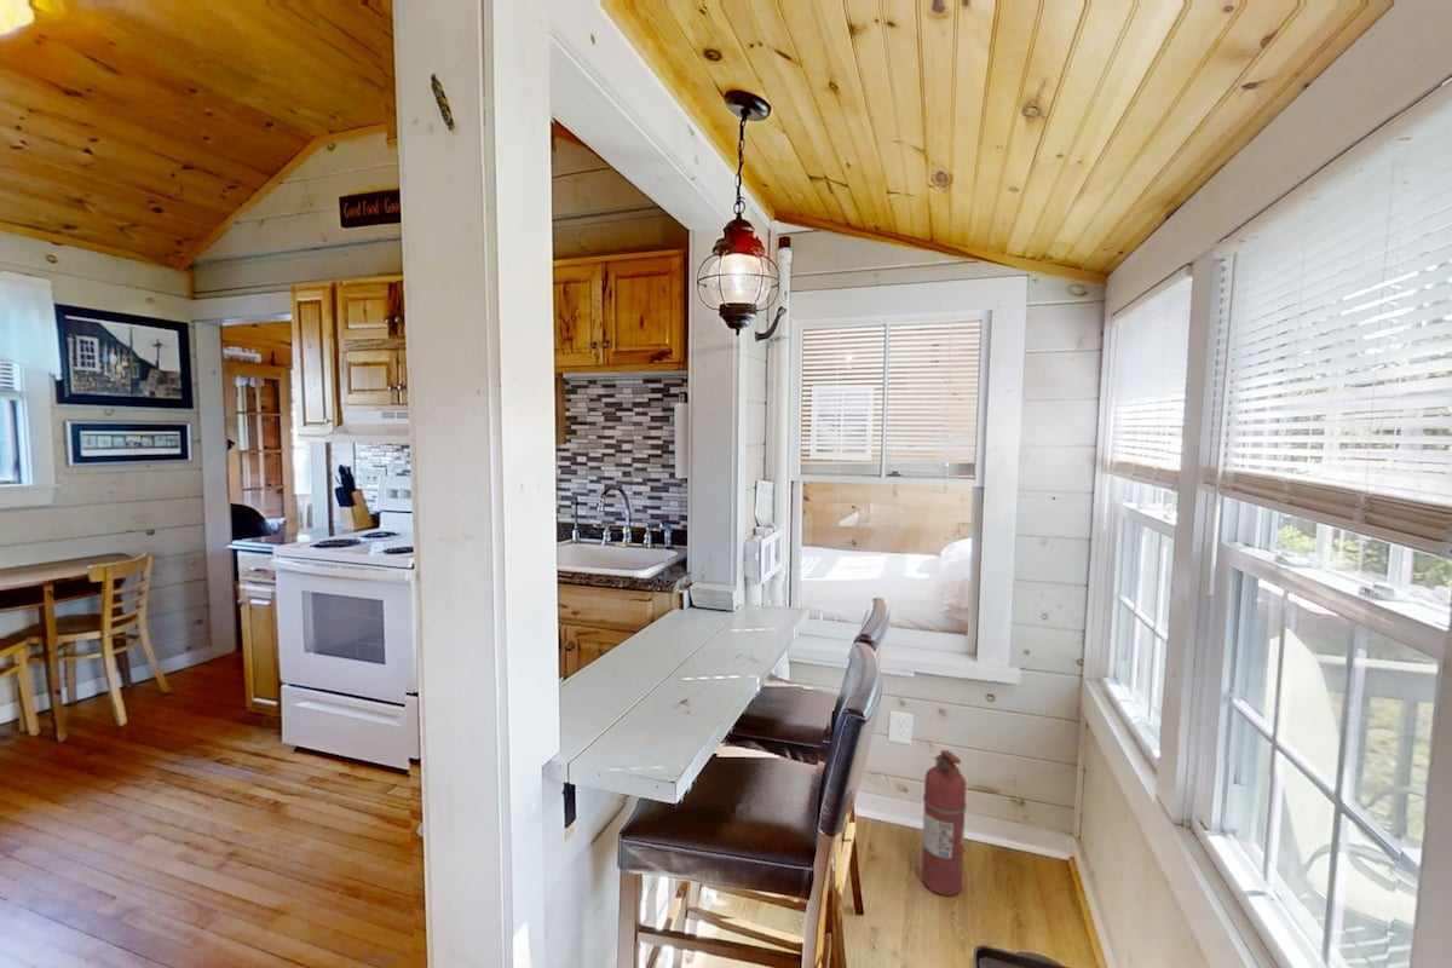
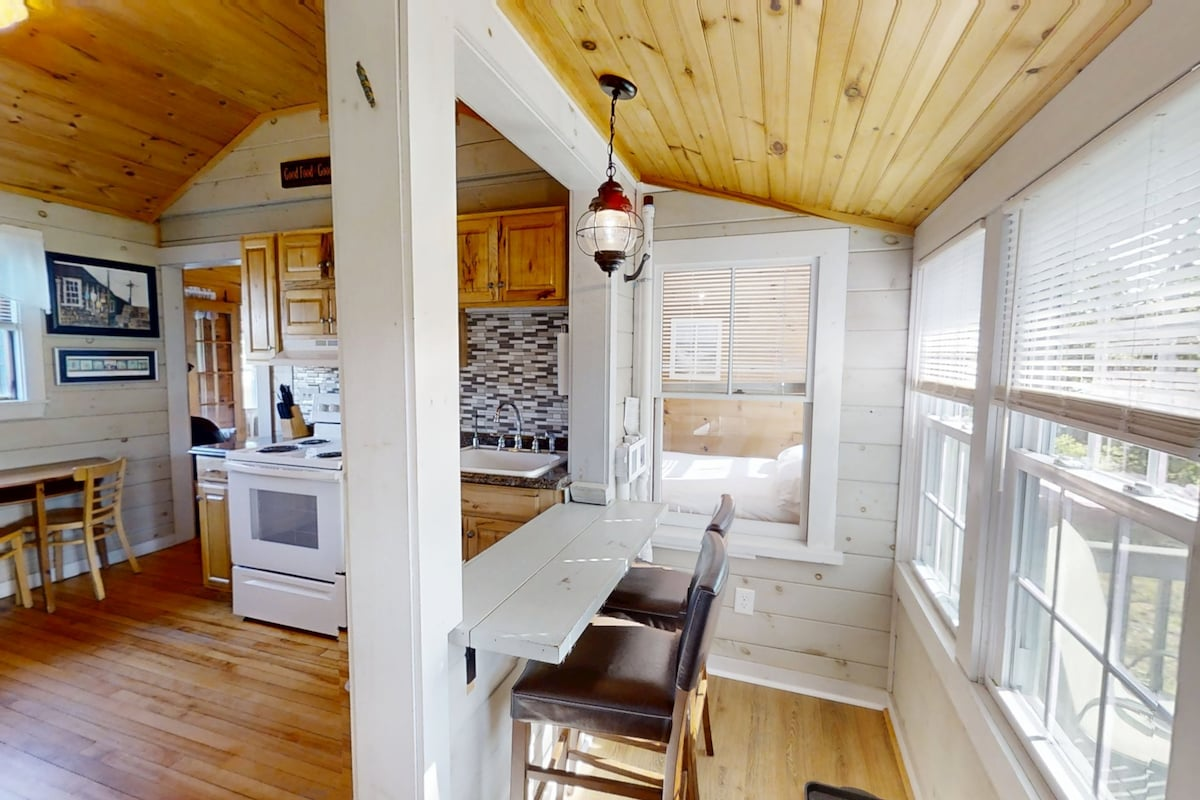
- fire extinguisher [921,749,967,897]
